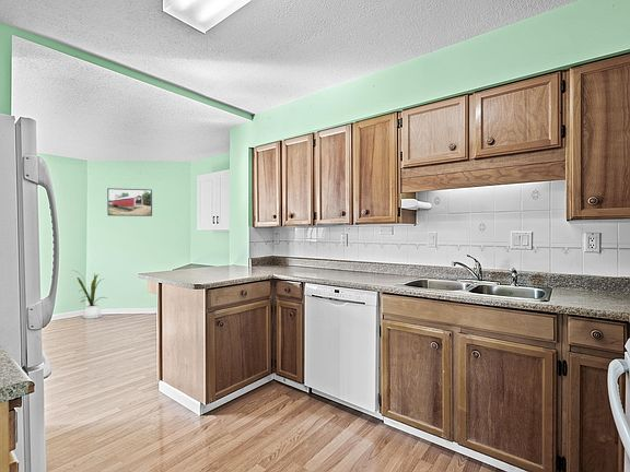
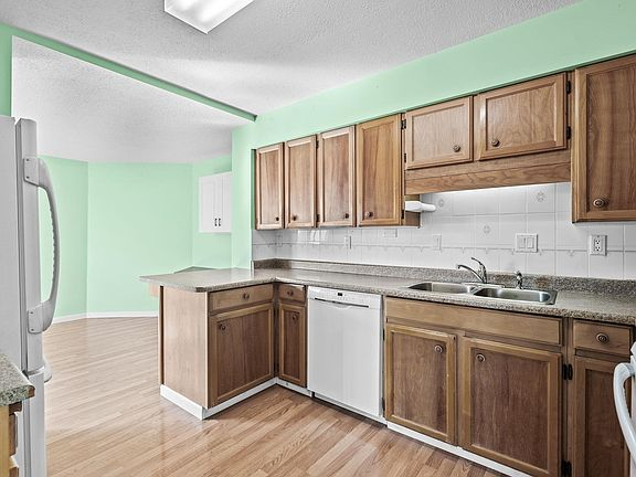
- house plant [71,269,109,320]
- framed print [106,187,153,217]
